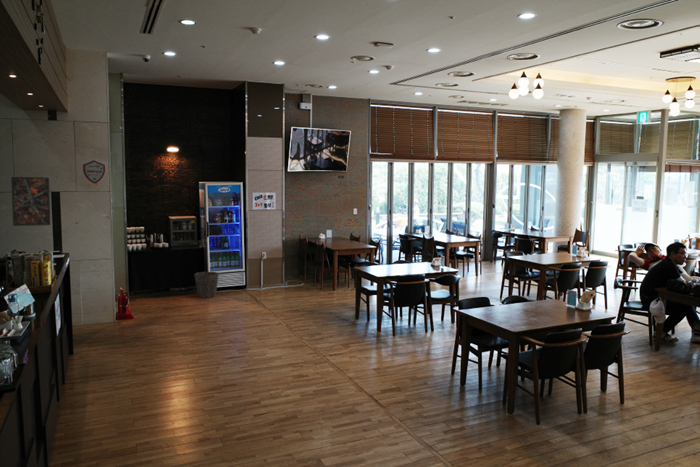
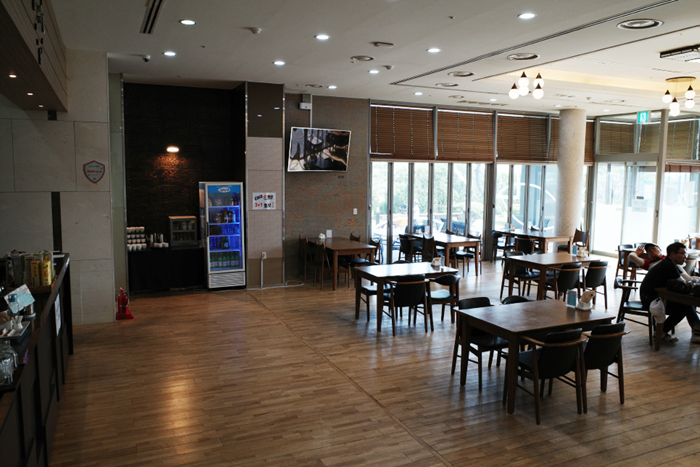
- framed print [10,176,51,227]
- waste bin [193,271,220,299]
